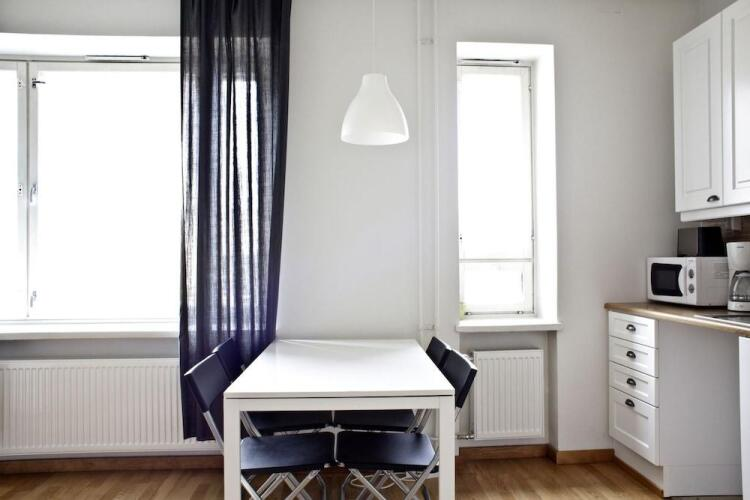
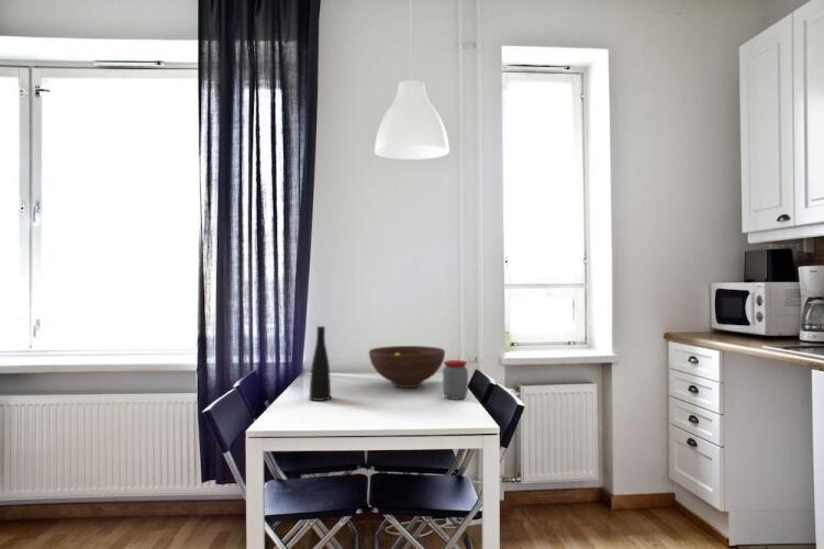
+ jar [442,359,469,401]
+ vase [308,325,332,402]
+ fruit bowl [368,345,446,389]
